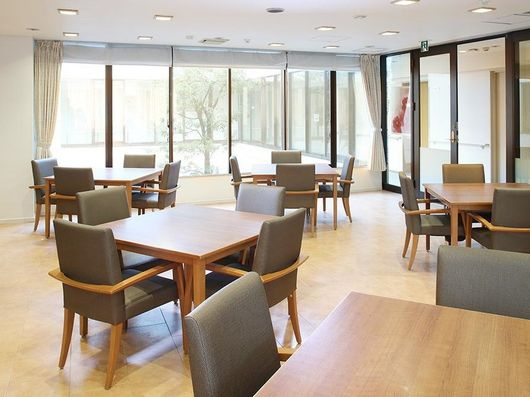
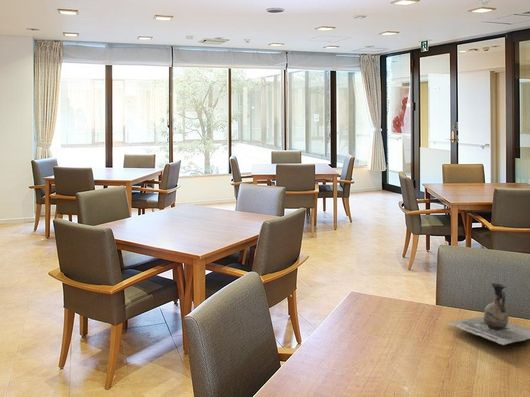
+ decorative vase [444,282,530,346]
